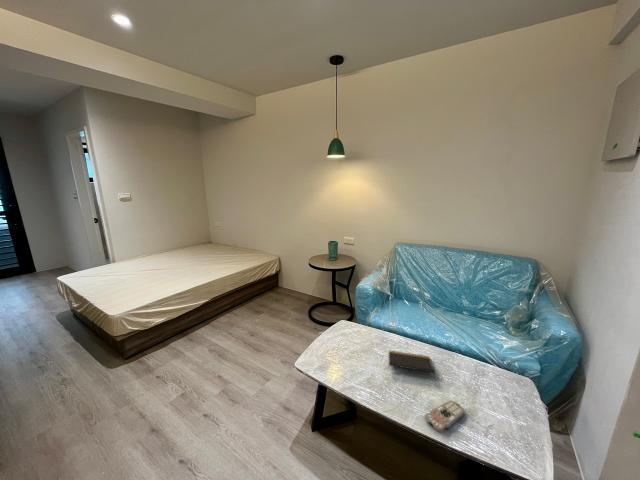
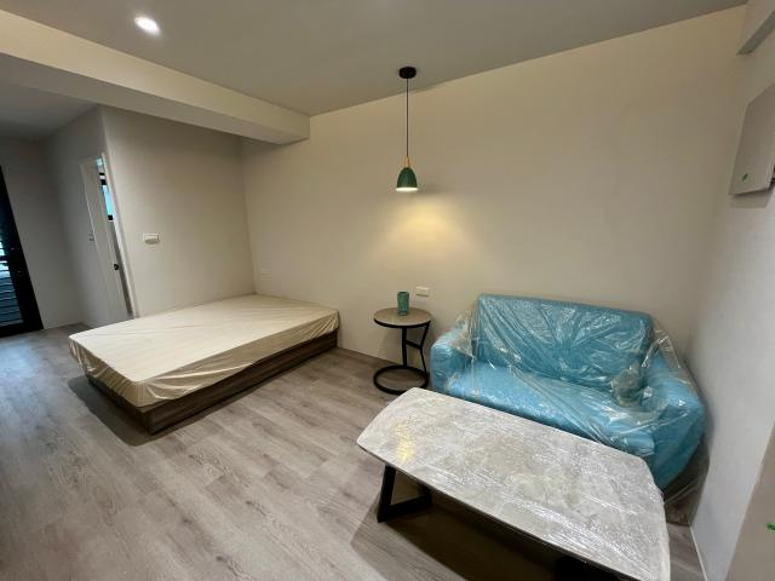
- notepad [388,350,436,378]
- remote control [423,400,466,433]
